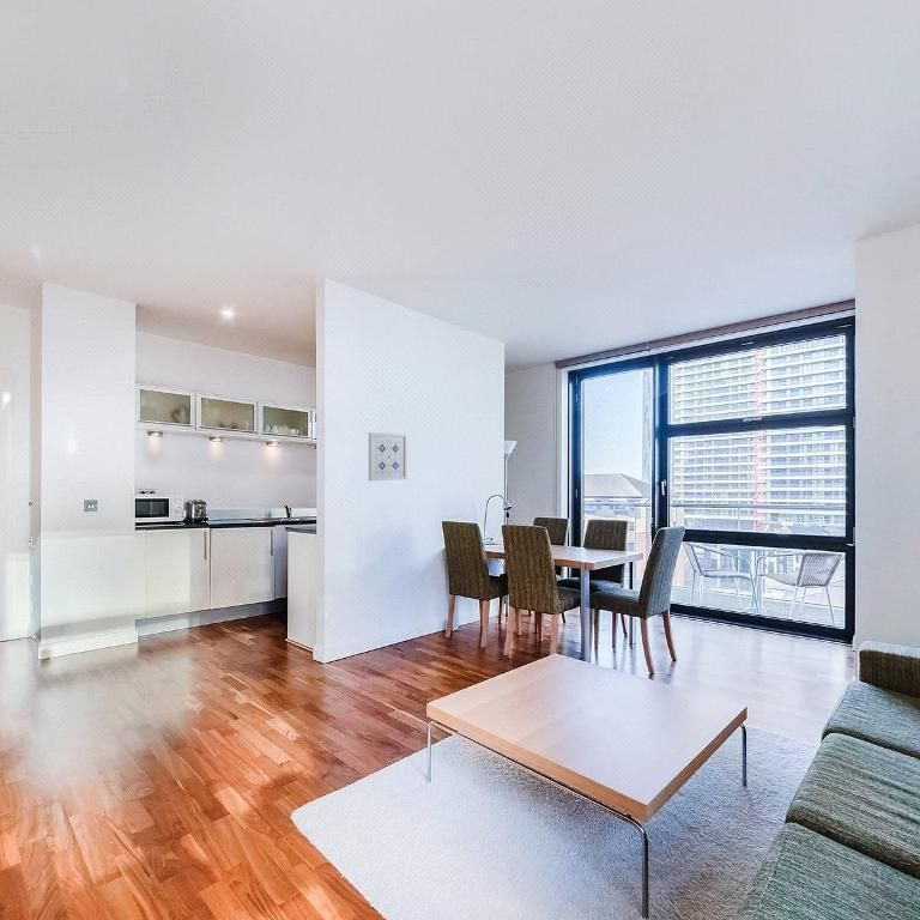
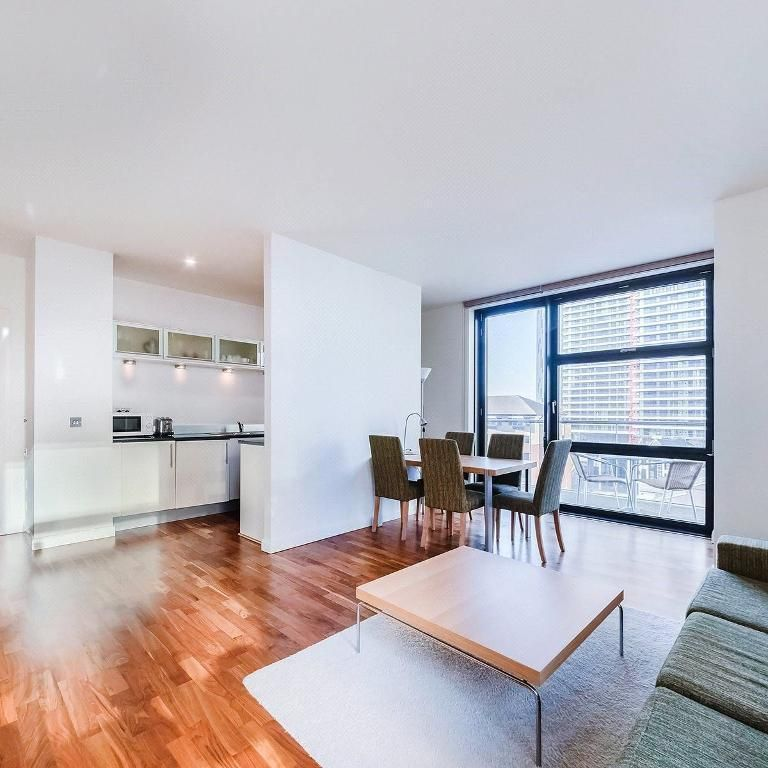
- wall art [368,431,408,482]
